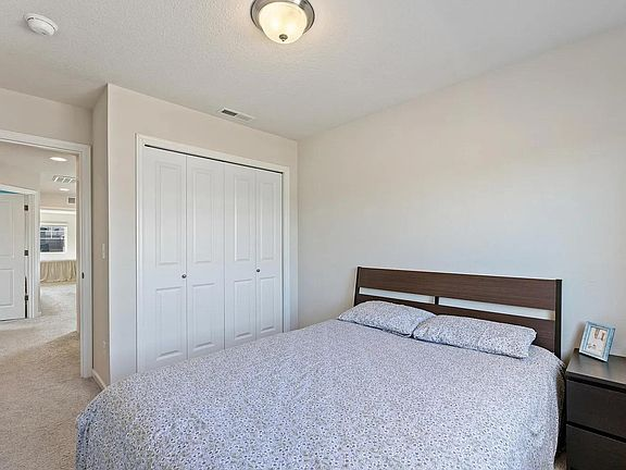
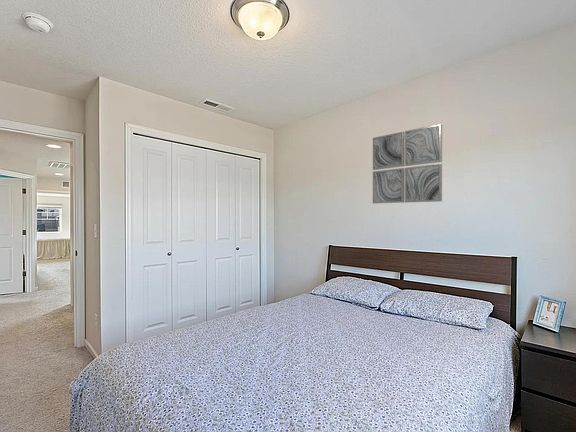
+ wall art [372,123,443,204]
